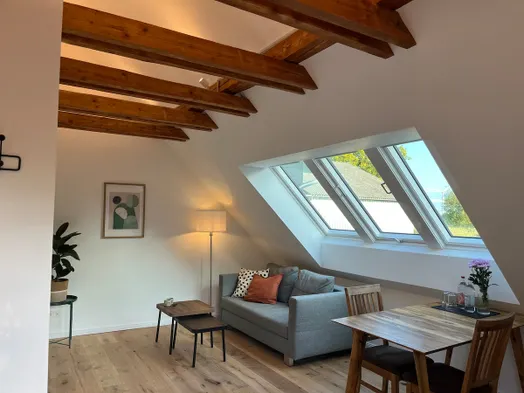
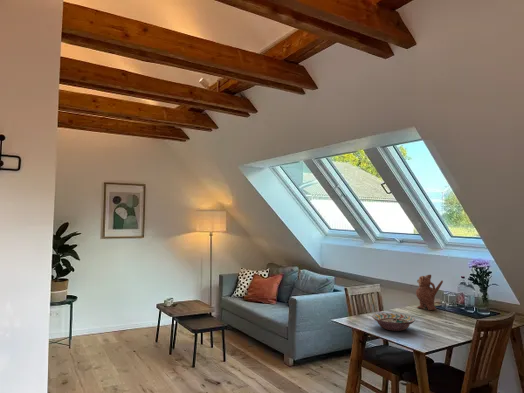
+ teapot [415,274,444,311]
+ decorative bowl [371,312,416,332]
